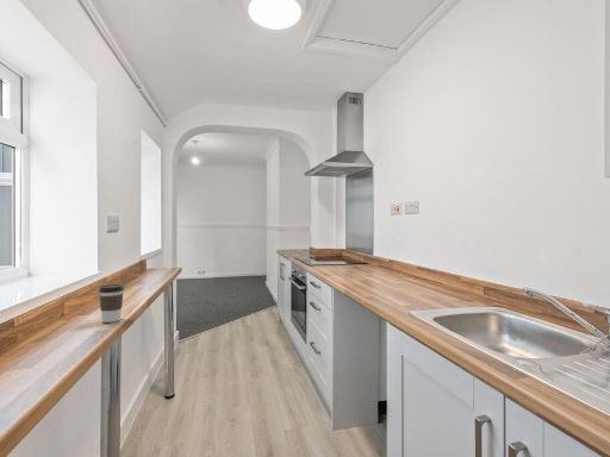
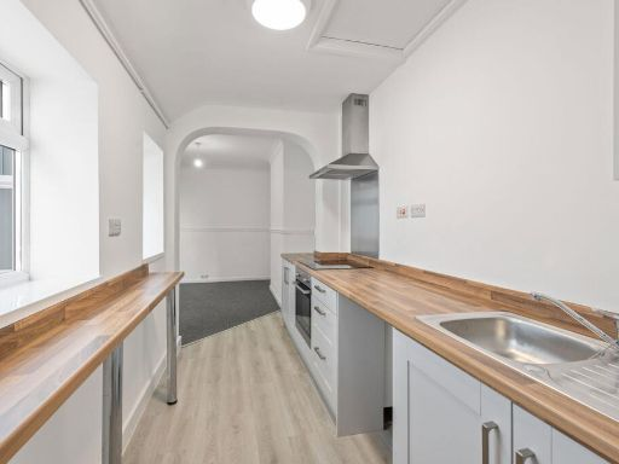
- coffee cup [98,283,125,324]
